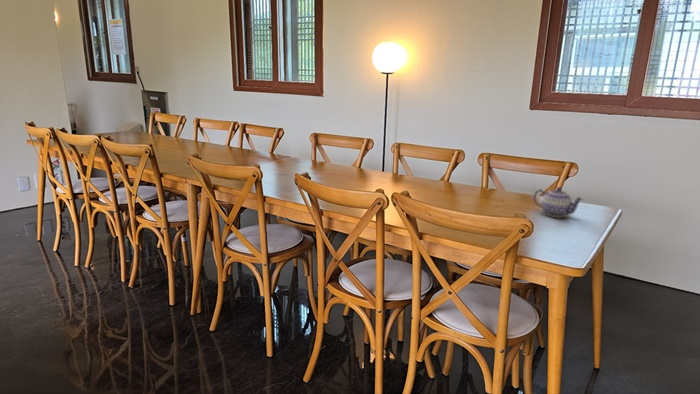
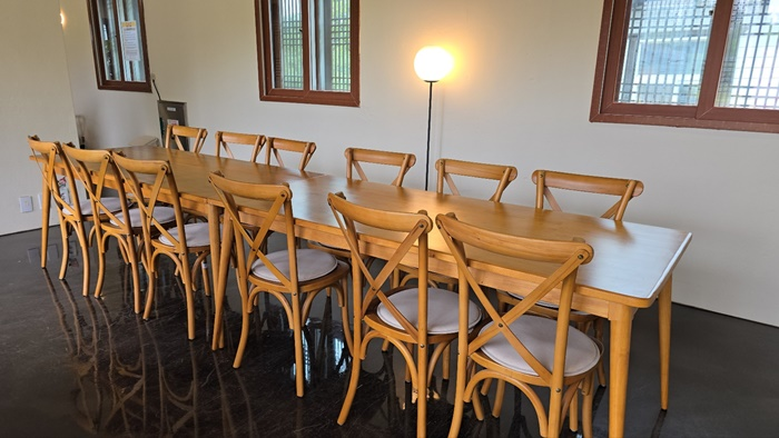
- teapot [533,186,585,218]
